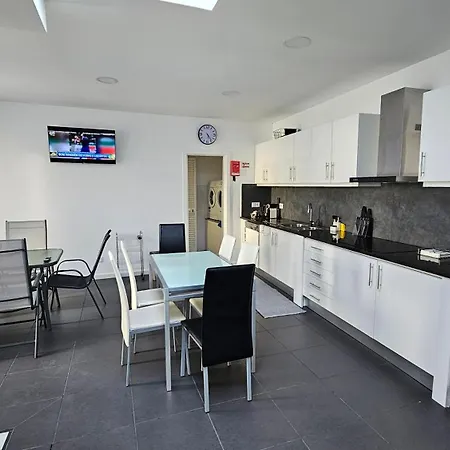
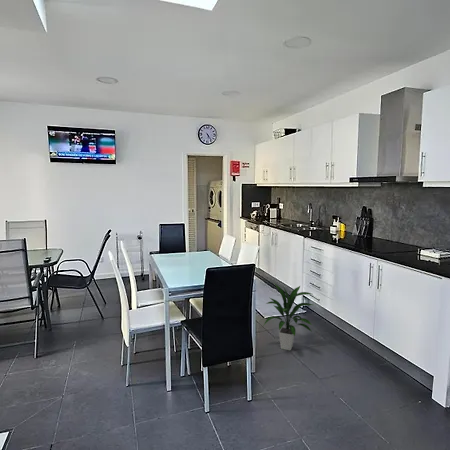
+ indoor plant [262,282,313,351]
